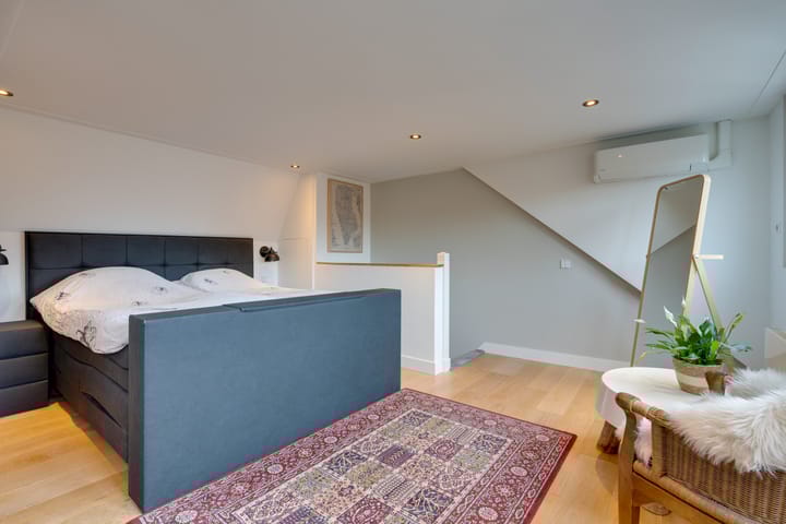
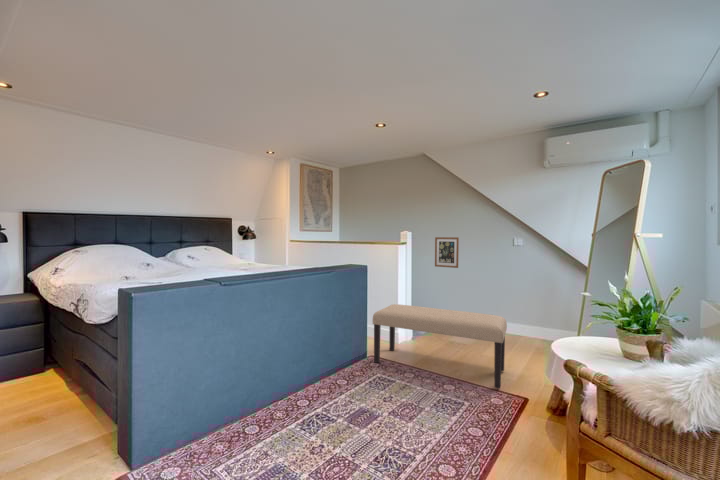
+ wall art [434,236,460,269]
+ bench [372,303,508,389]
